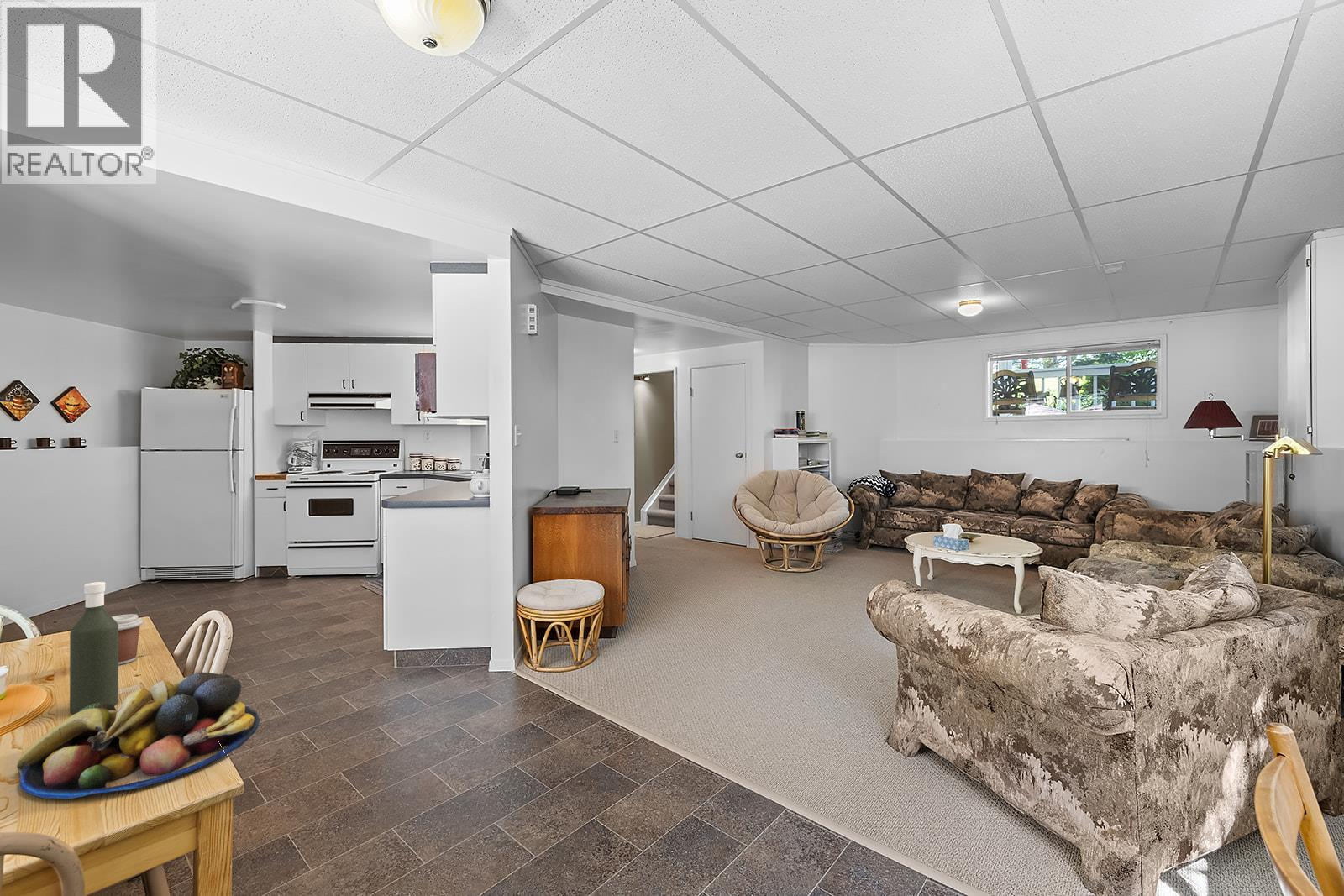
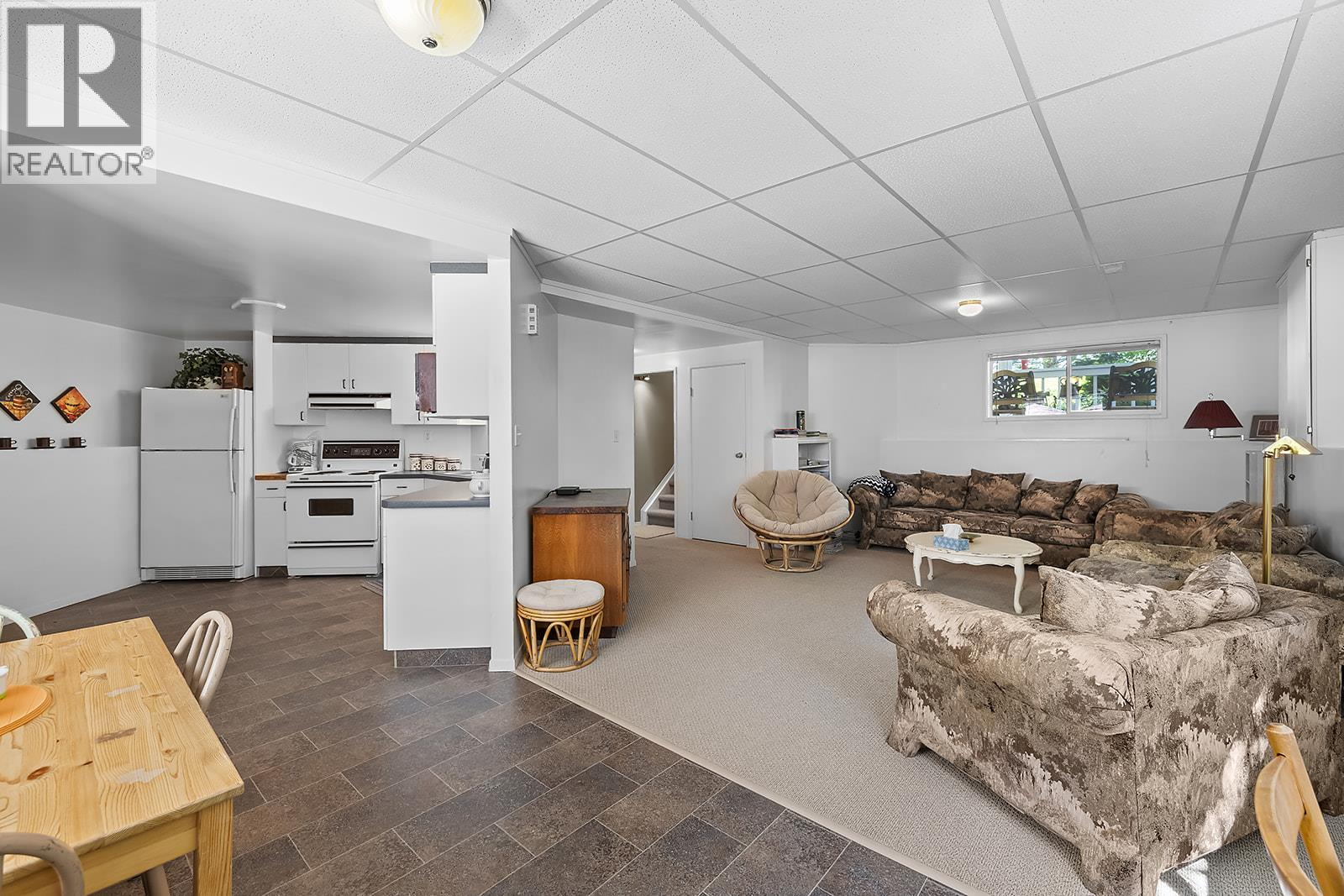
- fruit bowl [16,672,260,800]
- coffee cup [112,613,144,666]
- bottle [69,581,119,715]
